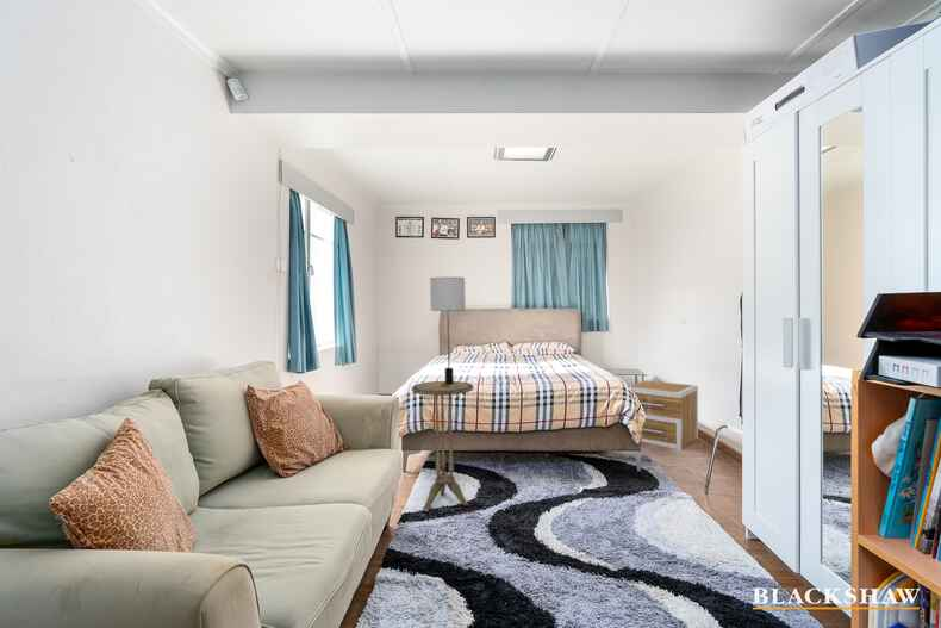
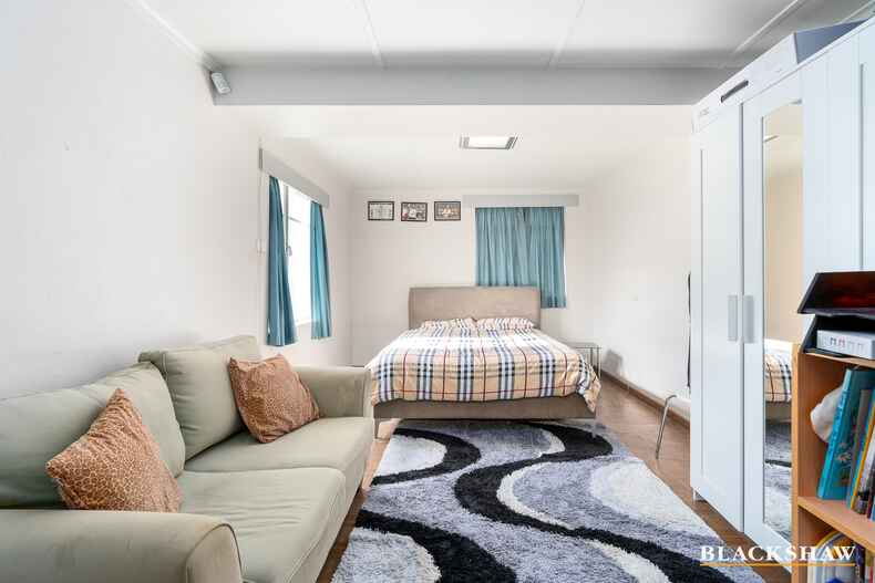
- side table [411,380,475,511]
- nightstand [629,379,699,450]
- table lamp [429,276,466,387]
